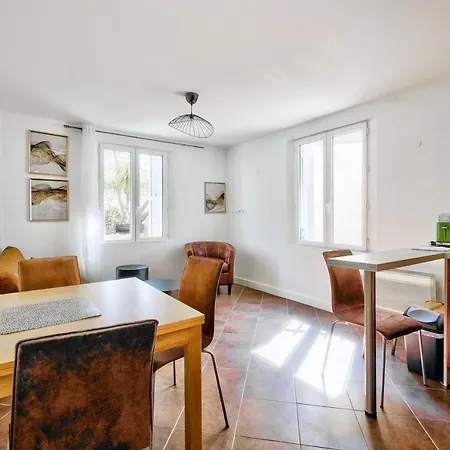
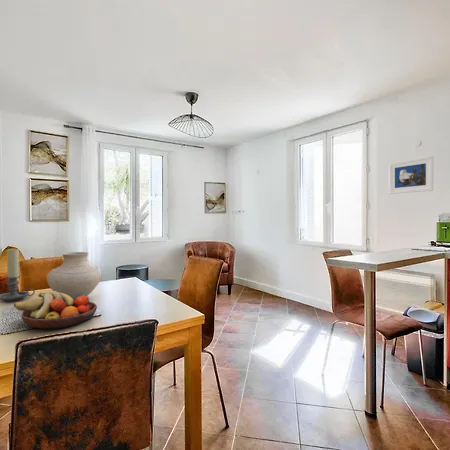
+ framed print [388,155,434,195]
+ fruit bowl [13,290,98,330]
+ candle holder [0,248,36,302]
+ vase [46,251,102,300]
